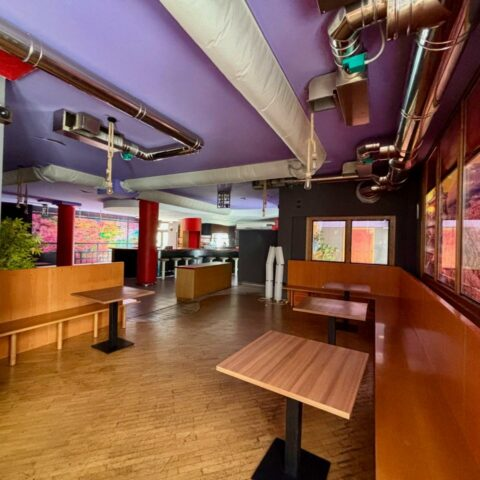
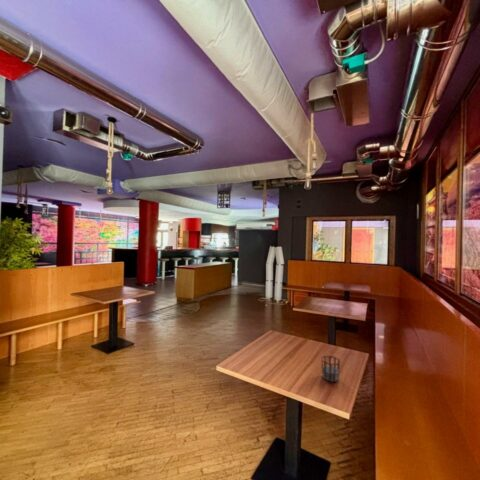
+ cup [321,355,341,383]
